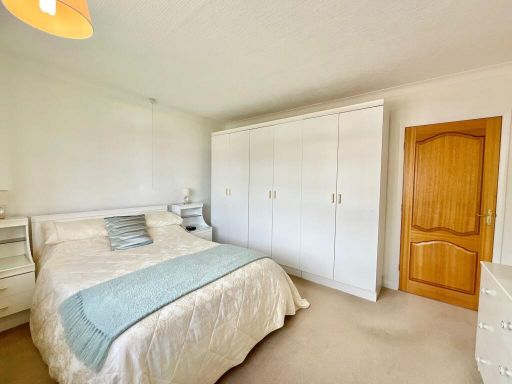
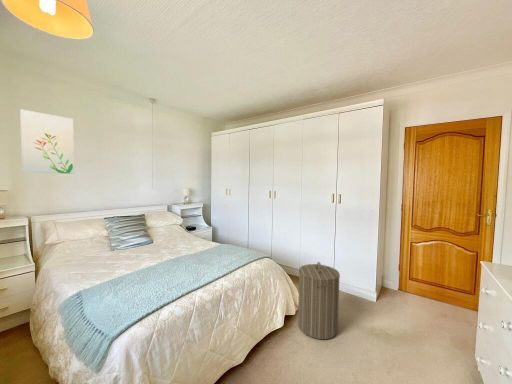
+ laundry hamper [297,261,341,340]
+ wall art [19,109,75,175]
